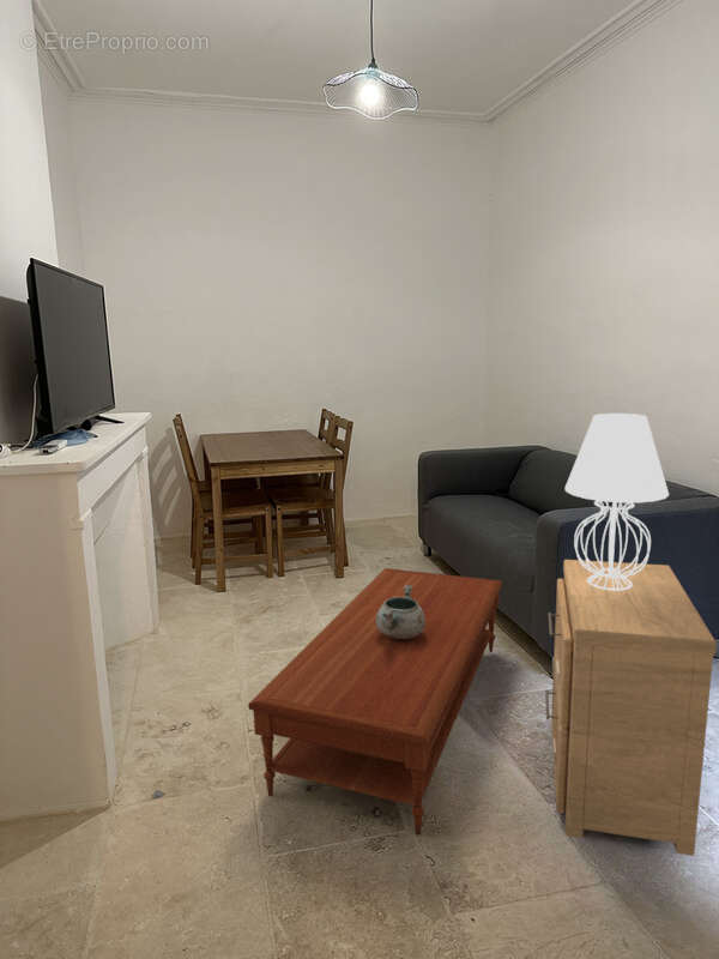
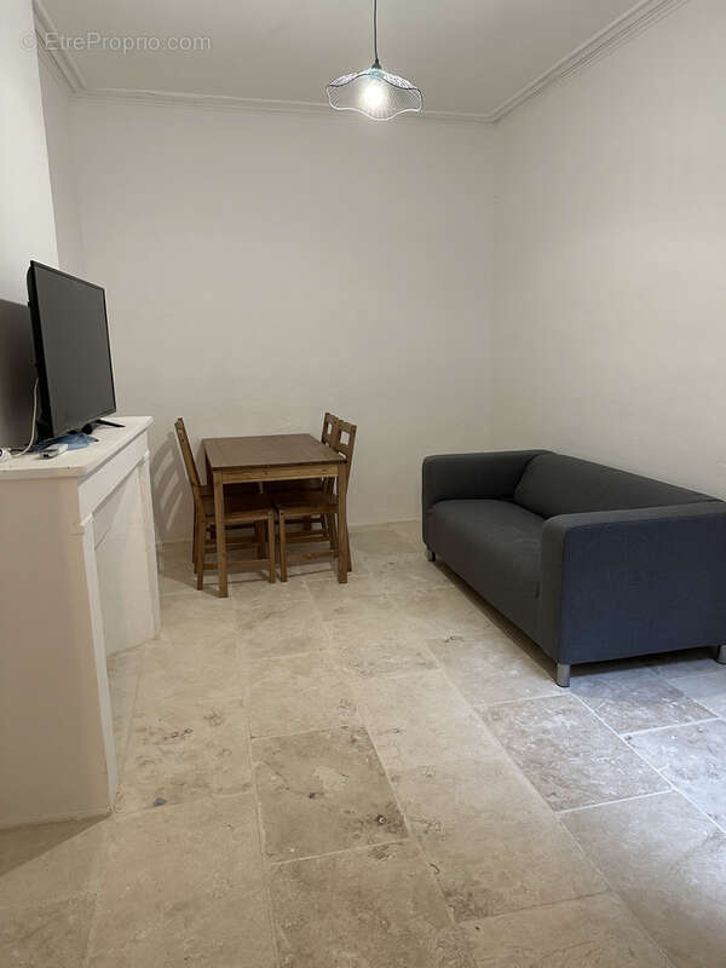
- table lamp [564,412,670,591]
- coffee table [247,567,503,837]
- decorative bowl [376,584,425,639]
- side table [544,559,718,857]
